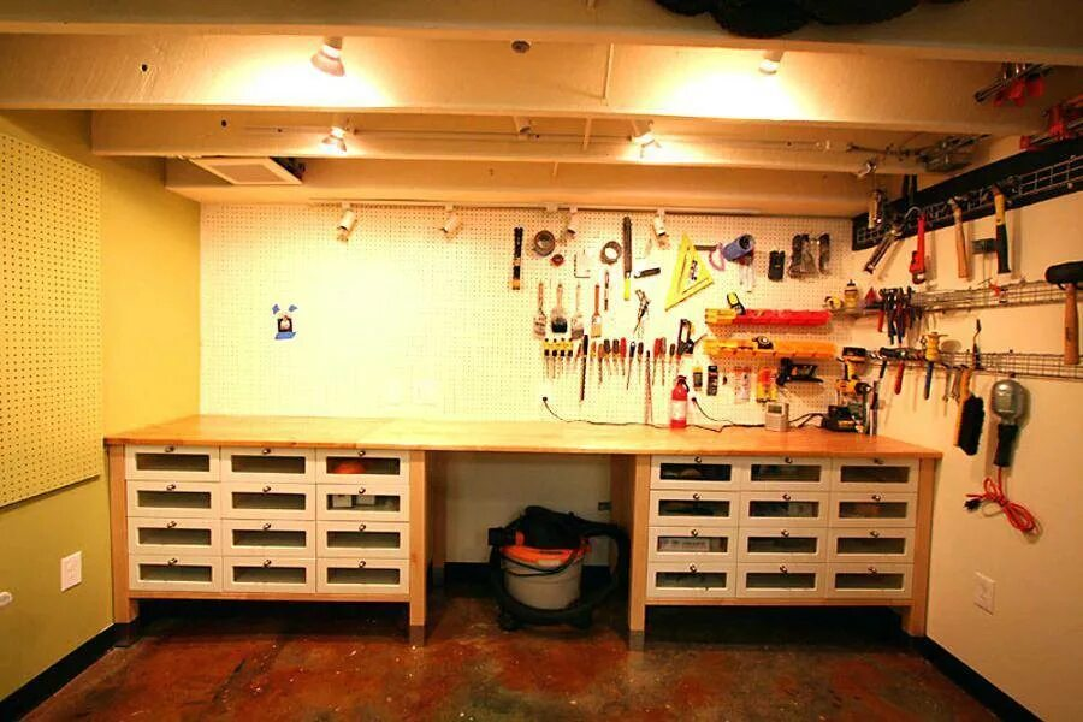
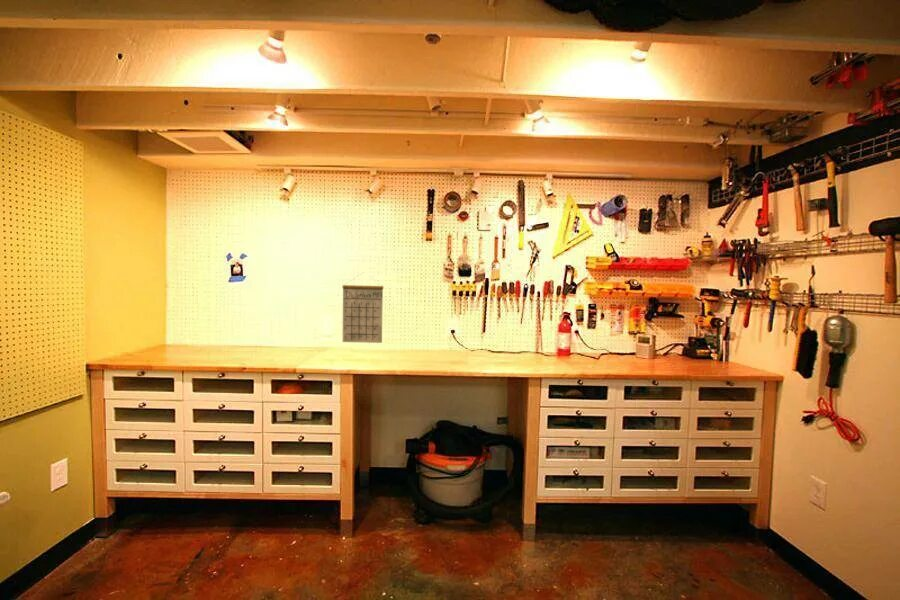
+ calendar [342,272,384,344]
